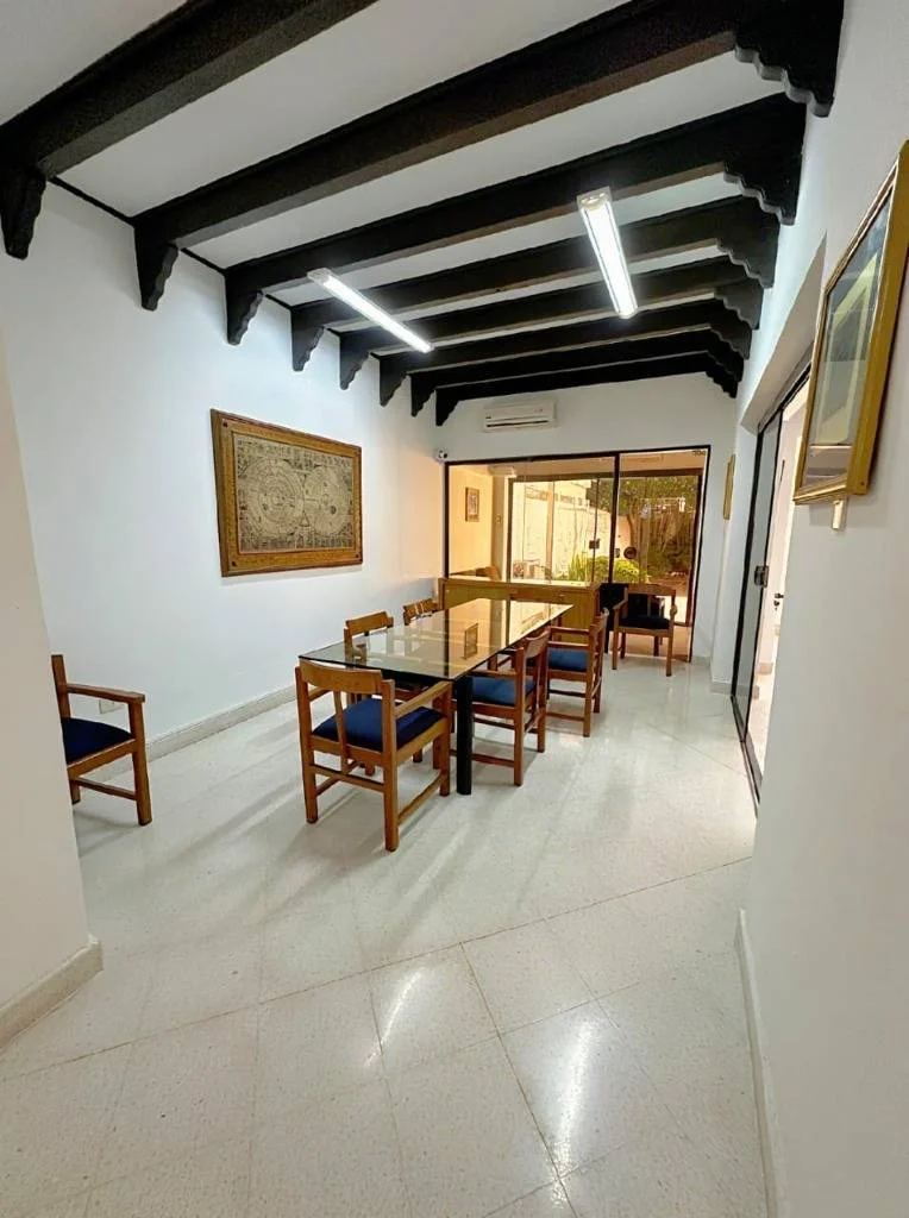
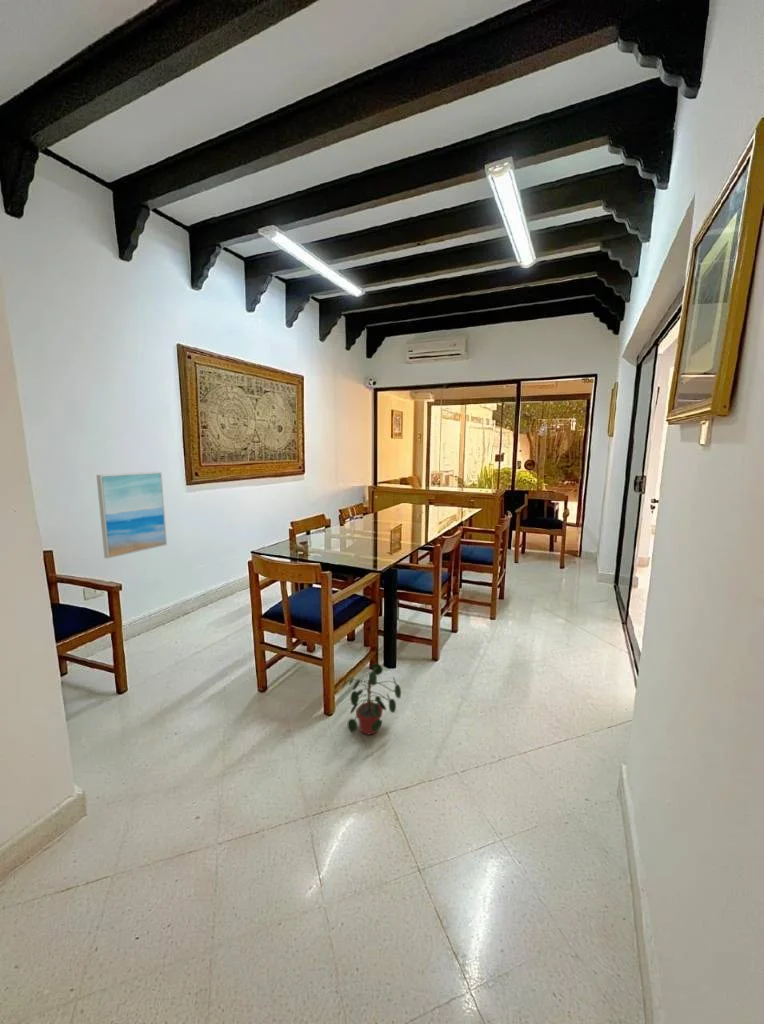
+ potted plant [341,662,402,736]
+ wall art [95,471,168,560]
